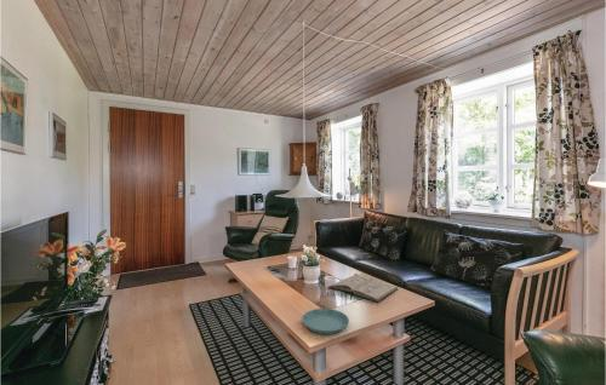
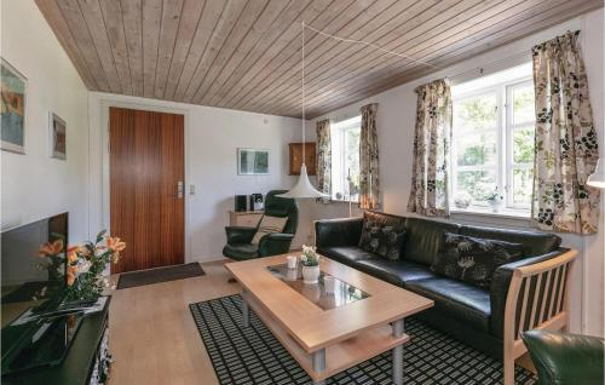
- book [327,272,400,303]
- saucer [301,308,350,335]
